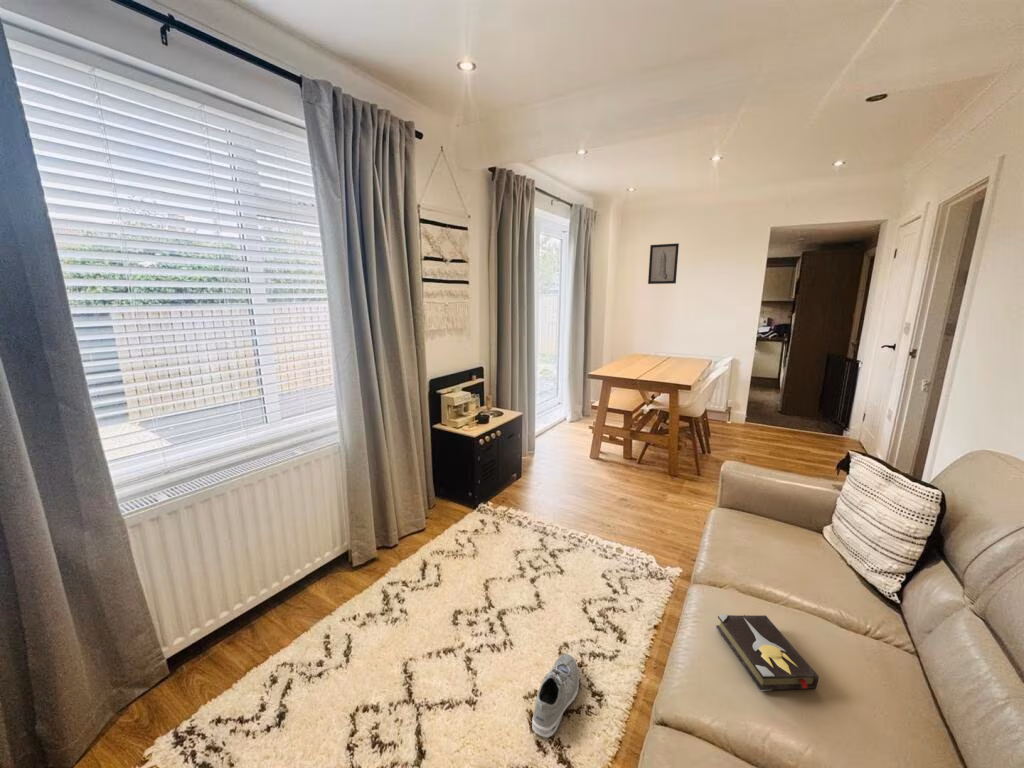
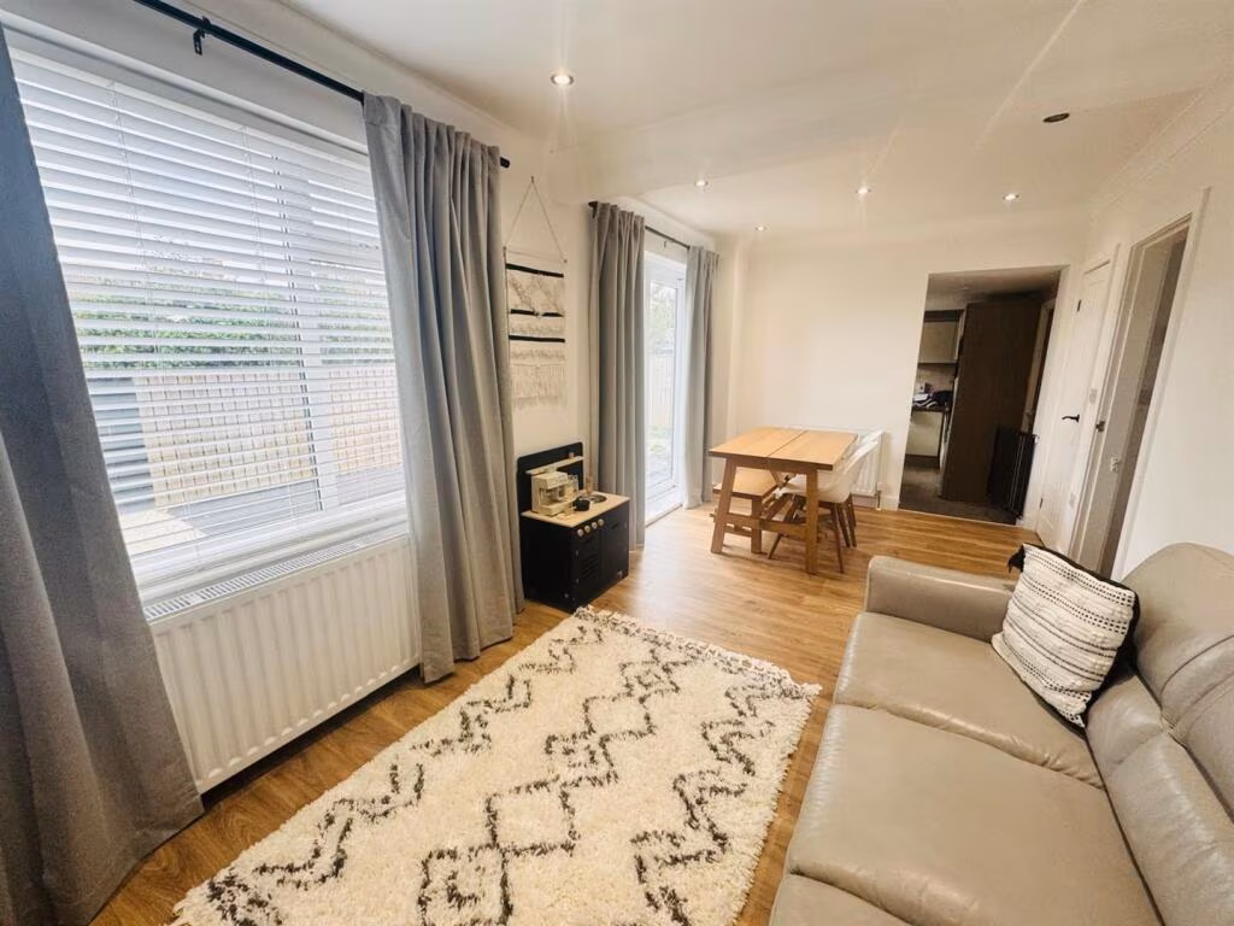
- wall art [647,242,680,285]
- sneaker [531,653,580,739]
- hardback book [715,614,820,692]
